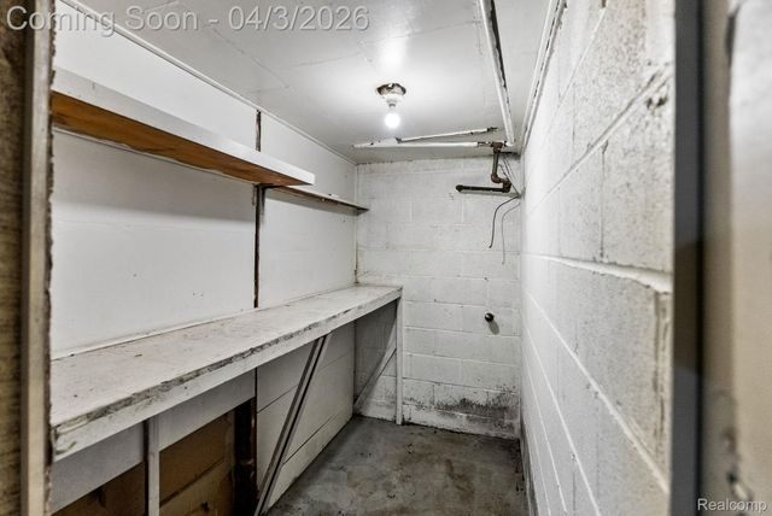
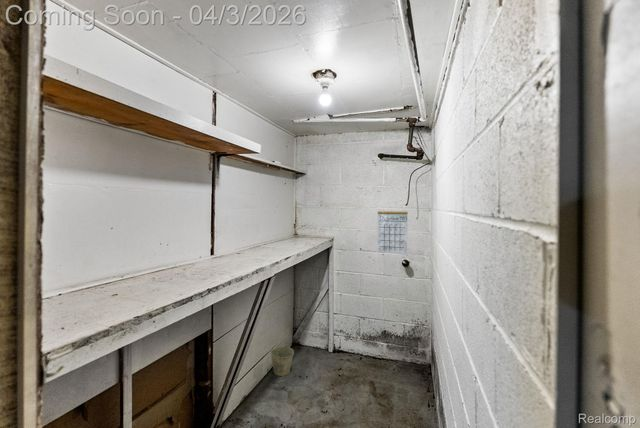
+ calendar [376,201,409,255]
+ bucket [270,337,295,377]
